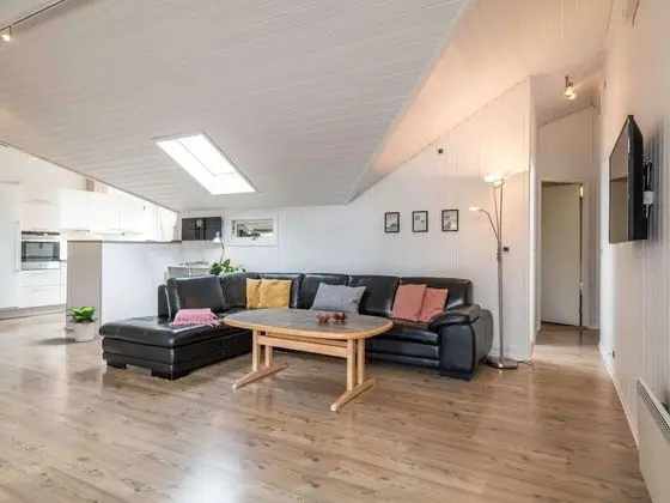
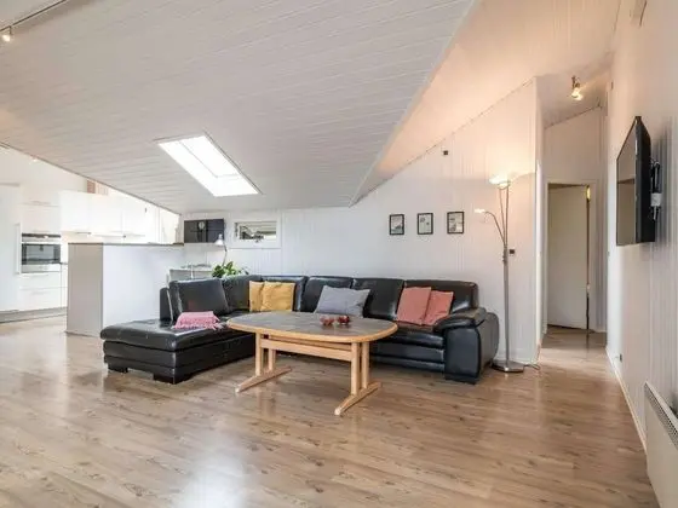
- potted plant [66,305,99,343]
